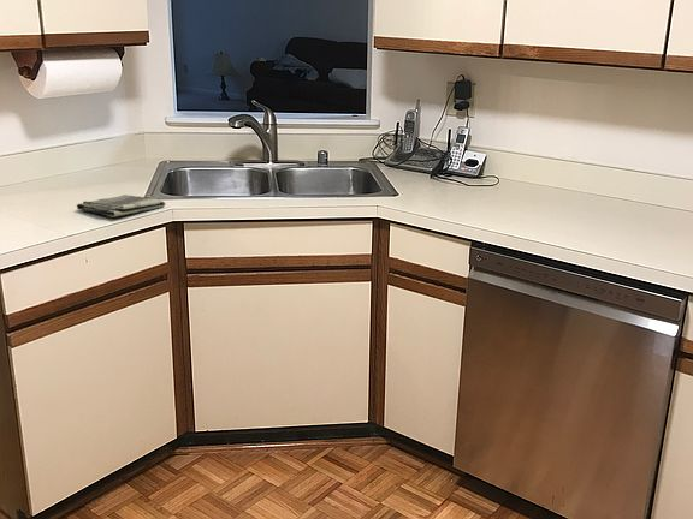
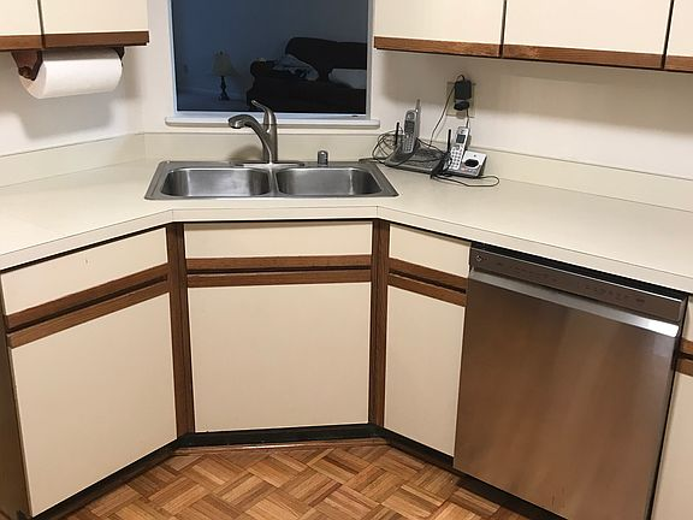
- dish towel [76,193,166,219]
